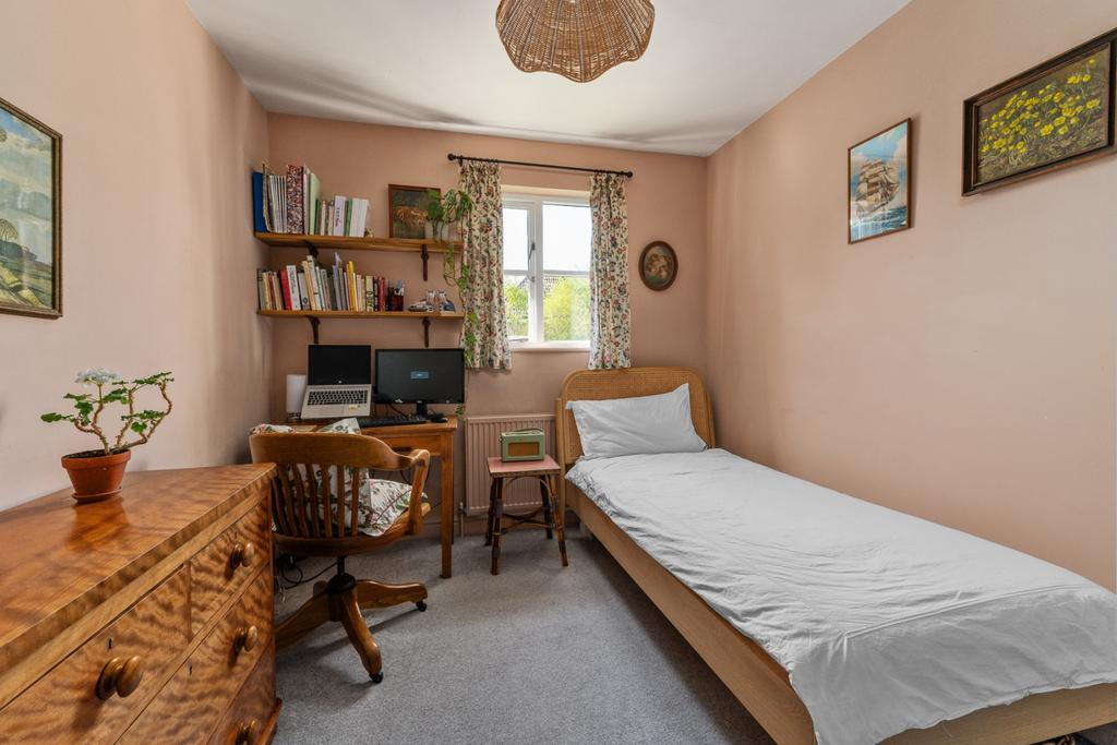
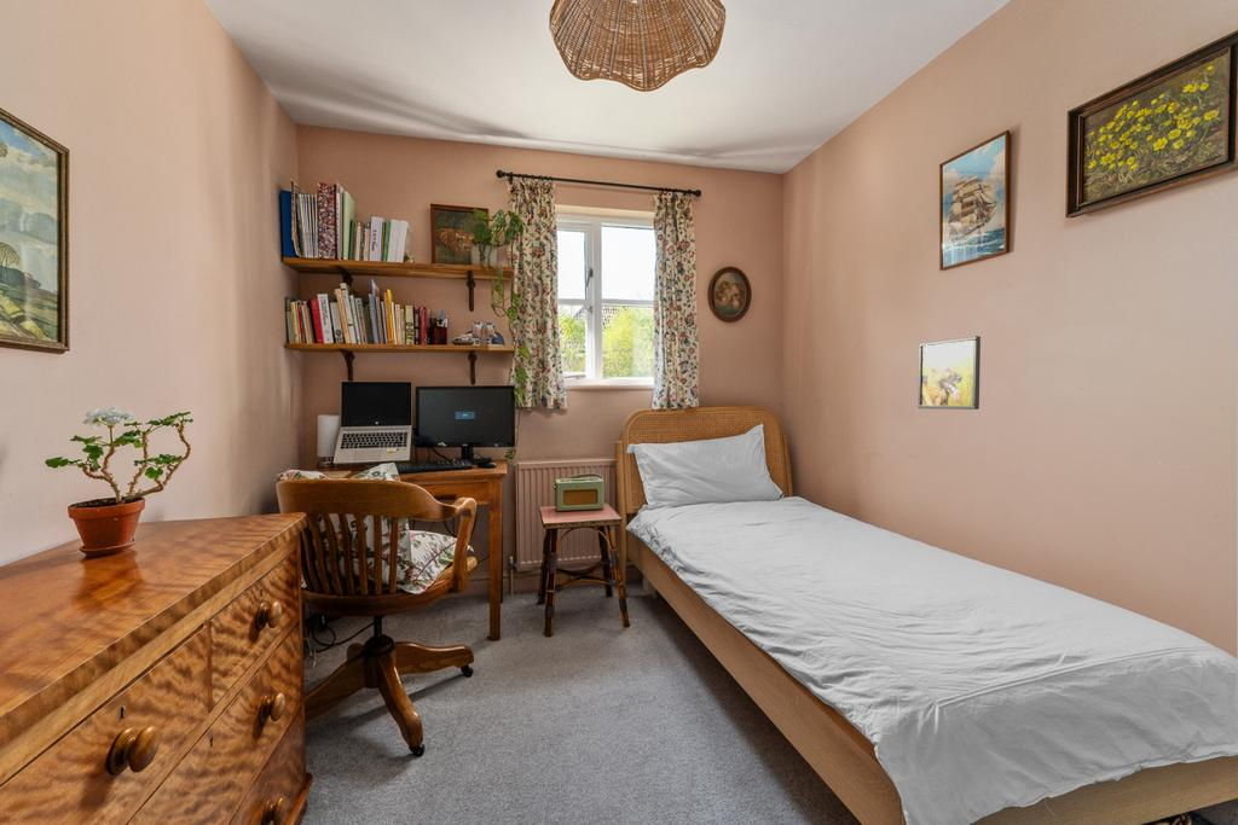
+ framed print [916,335,982,411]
